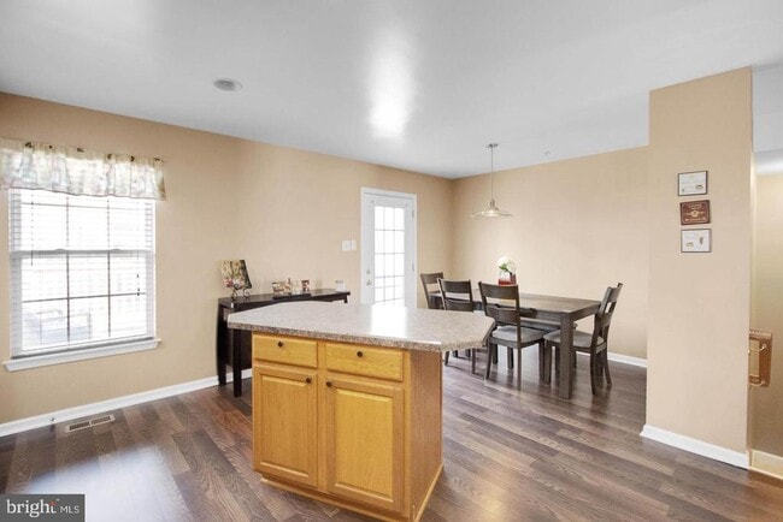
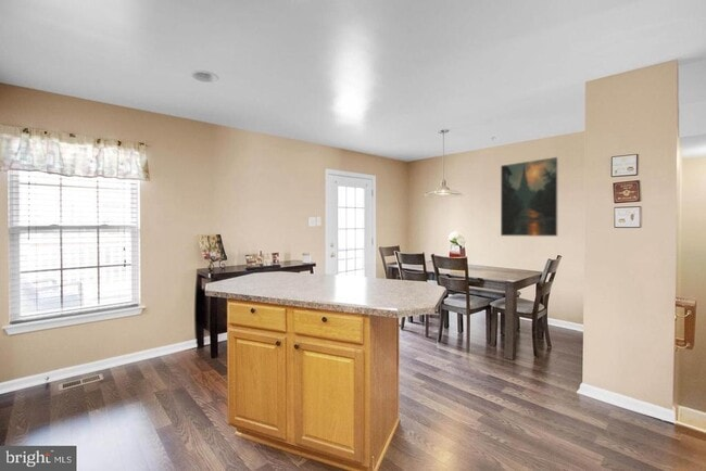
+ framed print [500,156,559,238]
